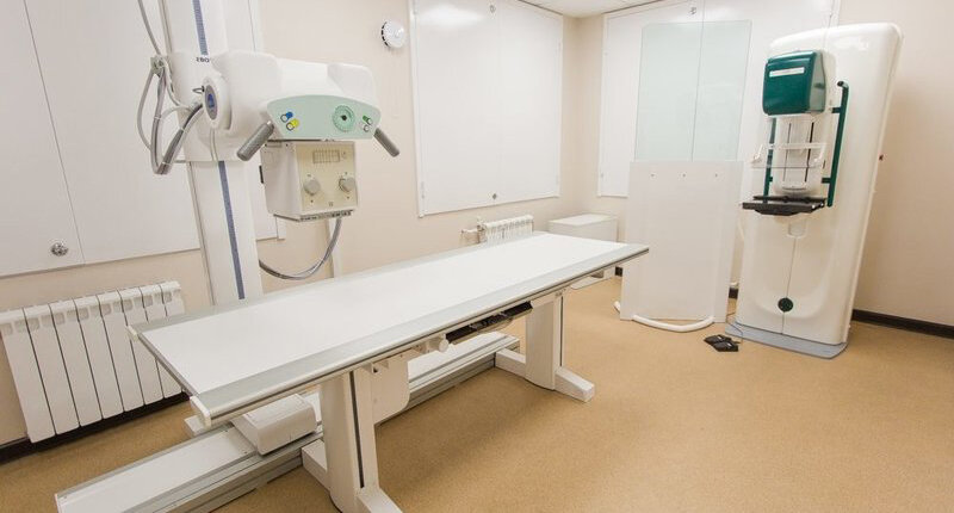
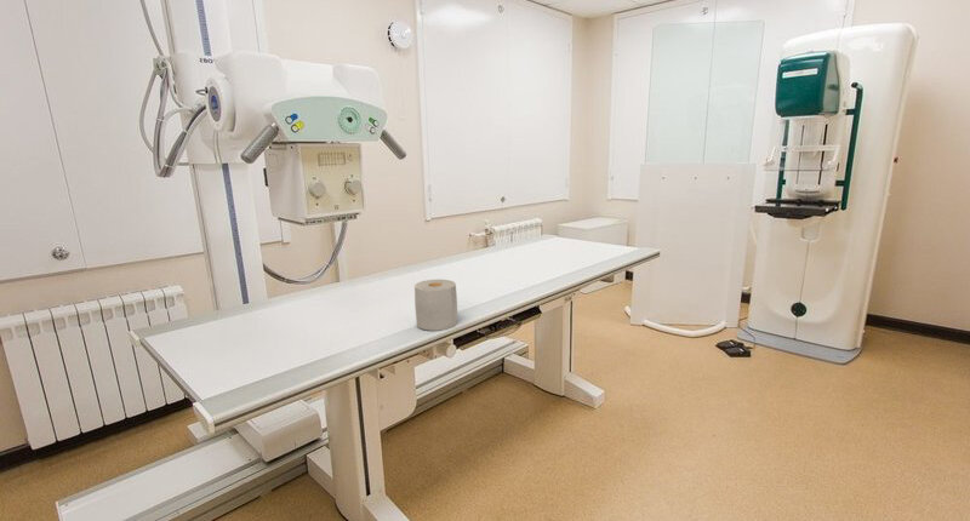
+ paper towel roll [413,279,458,332]
